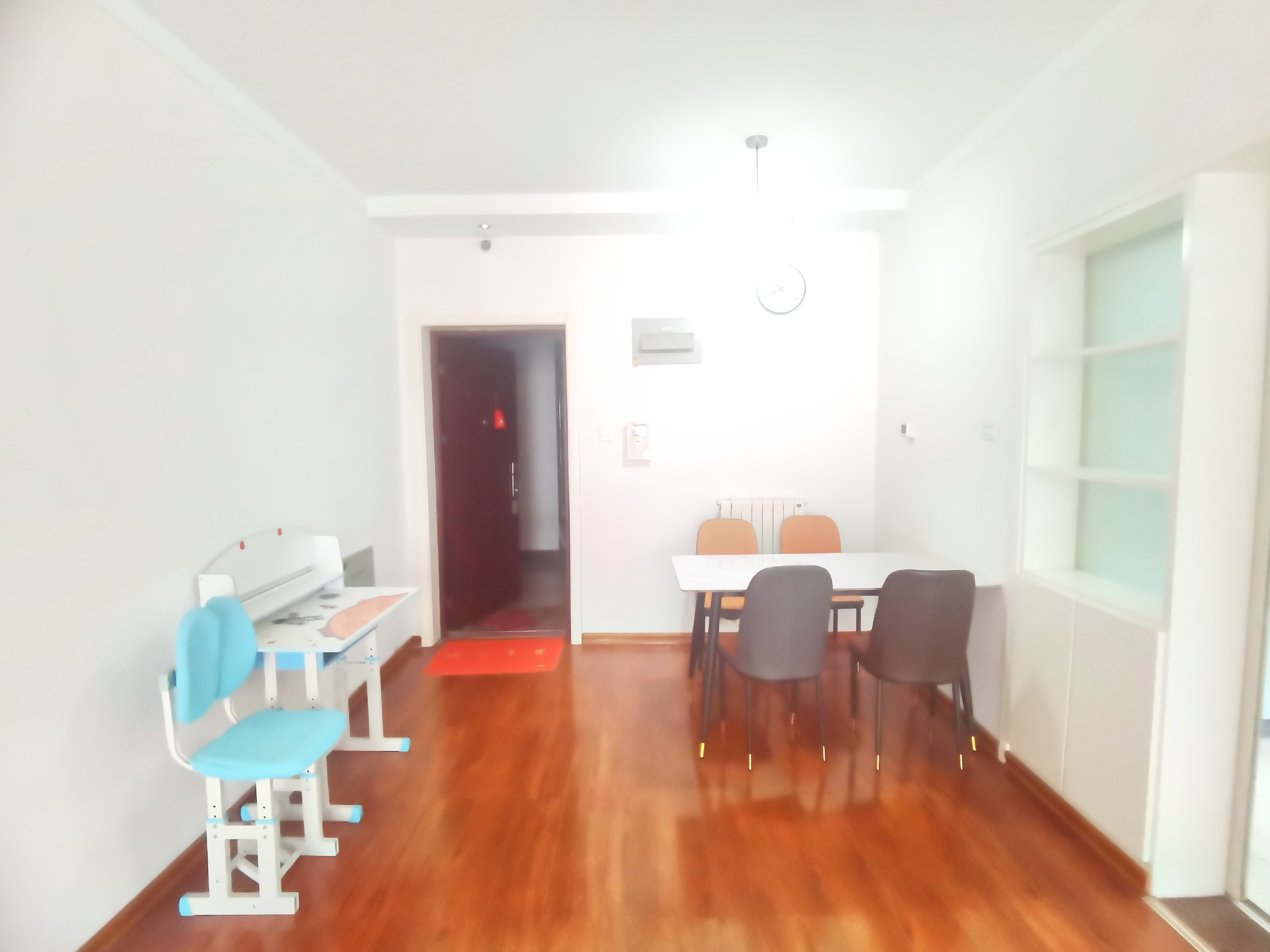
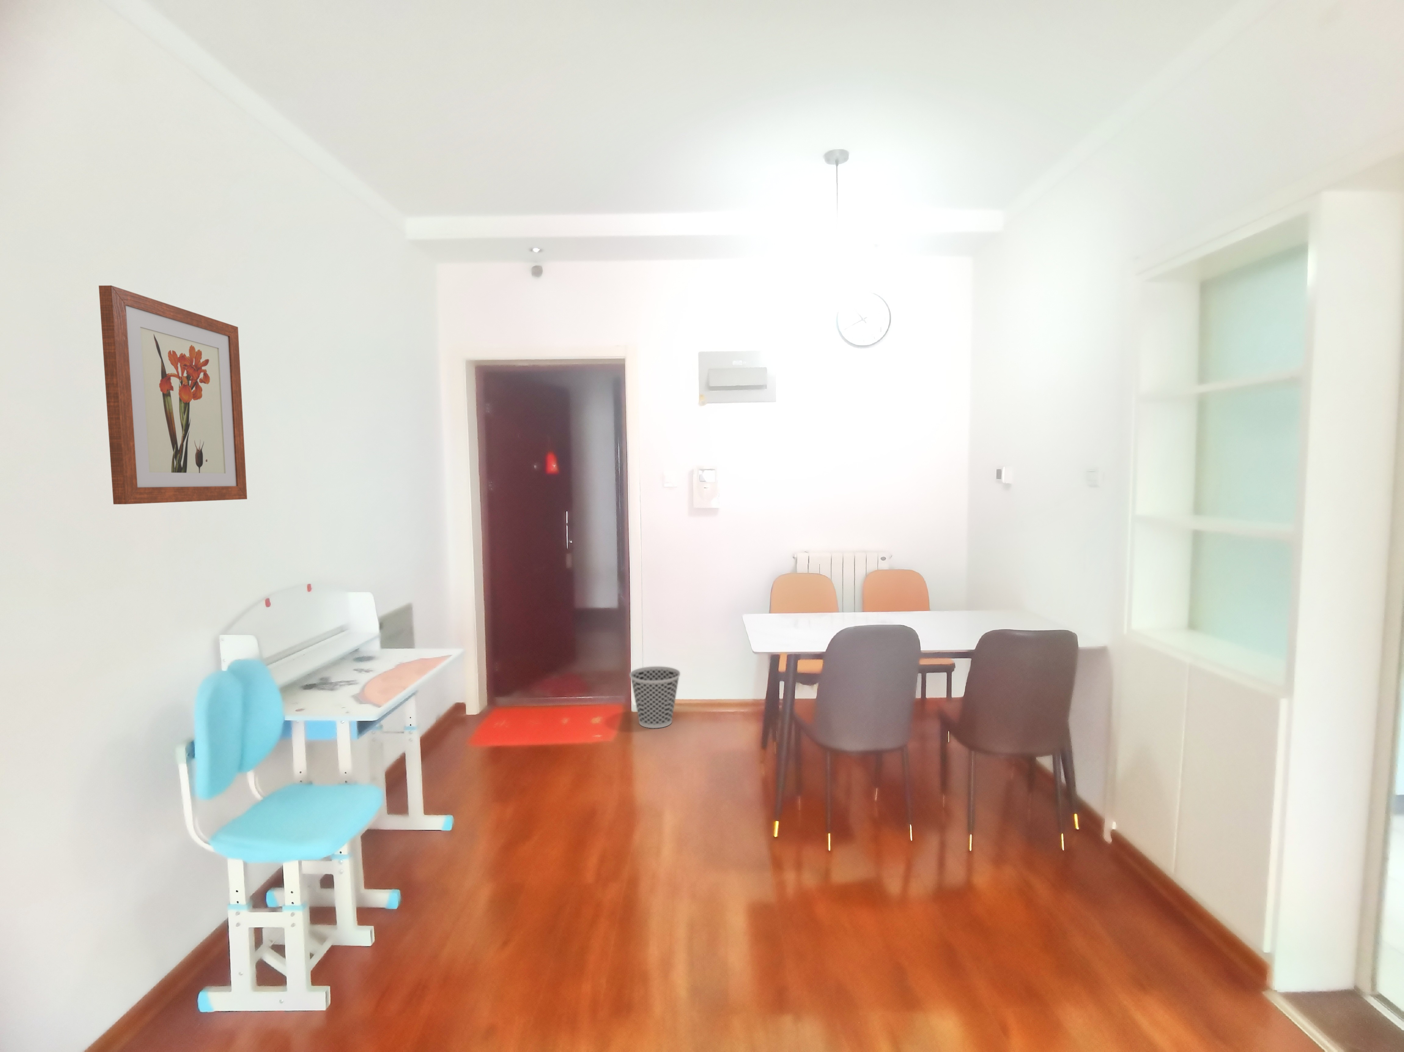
+ wall art [98,285,248,505]
+ wastebasket [629,666,681,728]
